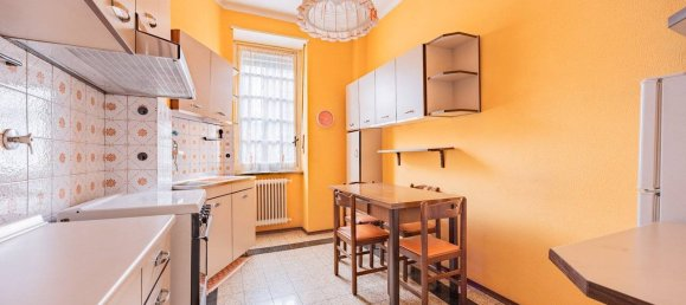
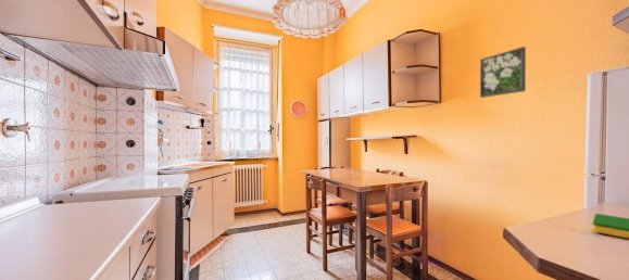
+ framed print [479,46,527,99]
+ dish sponge [592,213,629,240]
